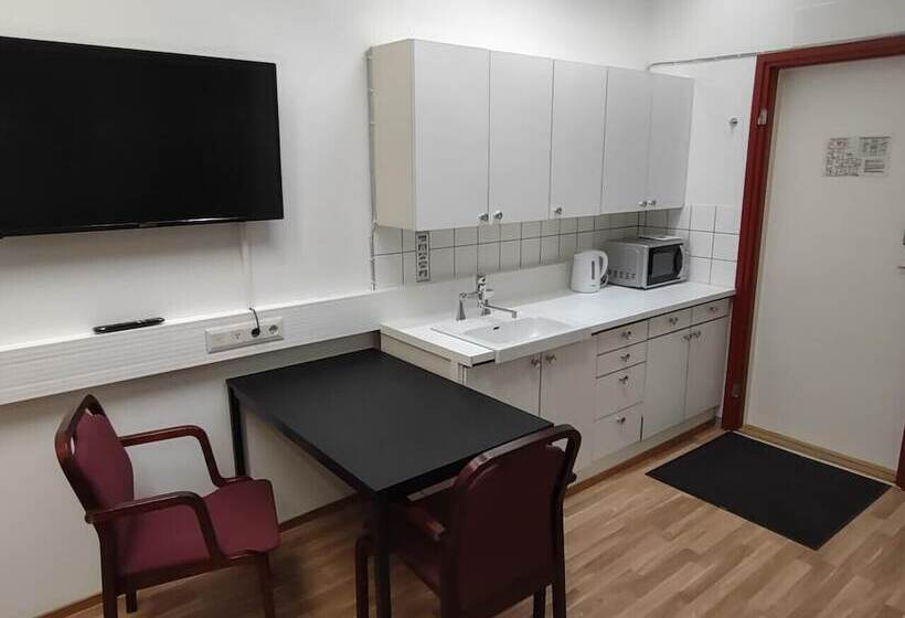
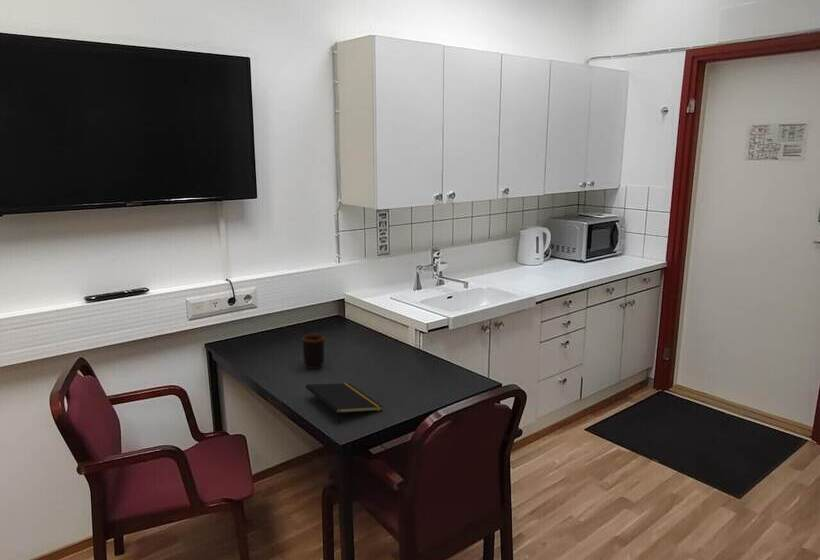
+ notepad [305,382,384,424]
+ mug [301,333,326,370]
